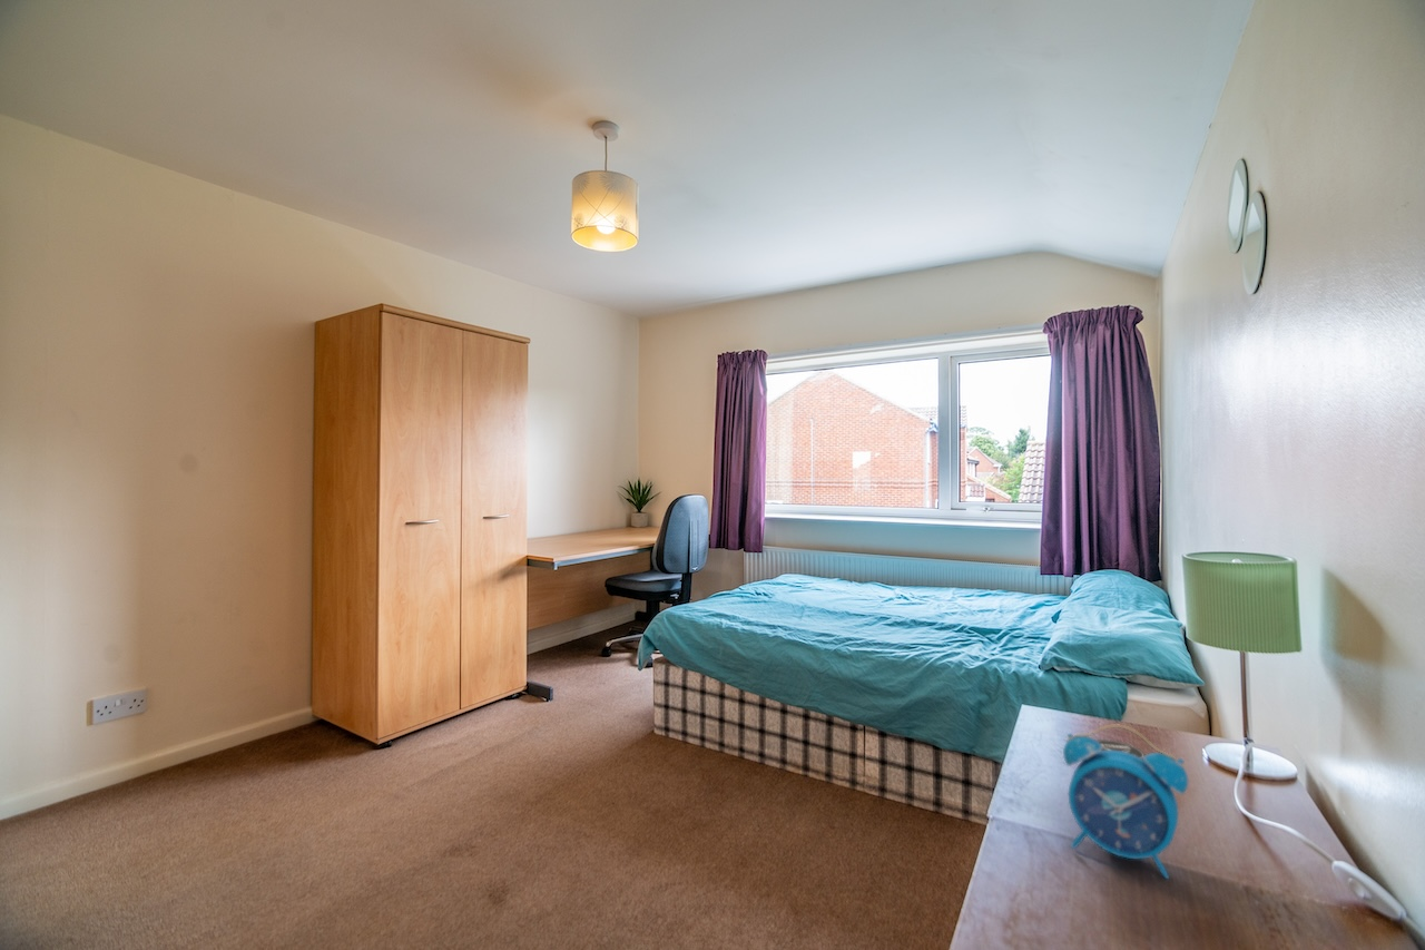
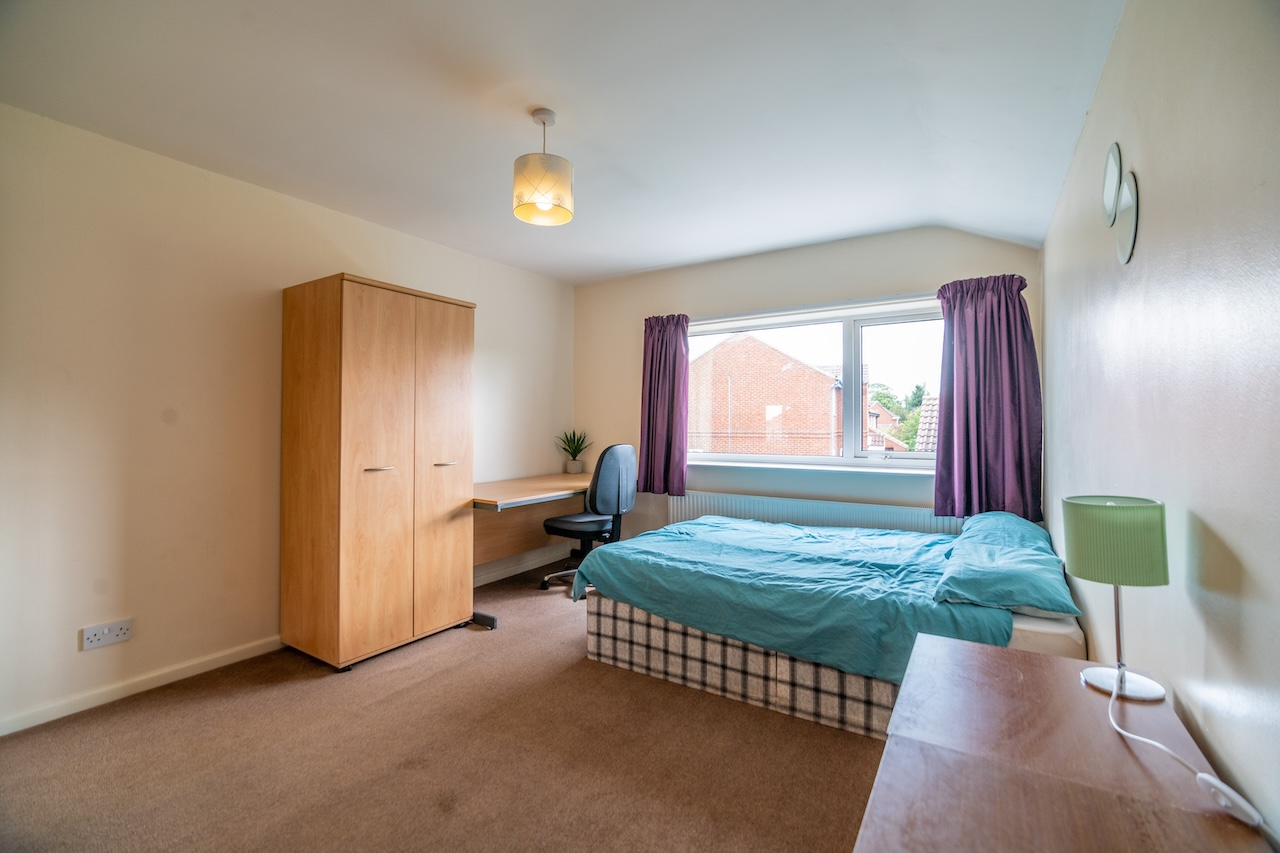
- coaster [1095,738,1146,761]
- alarm clock [1062,723,1189,880]
